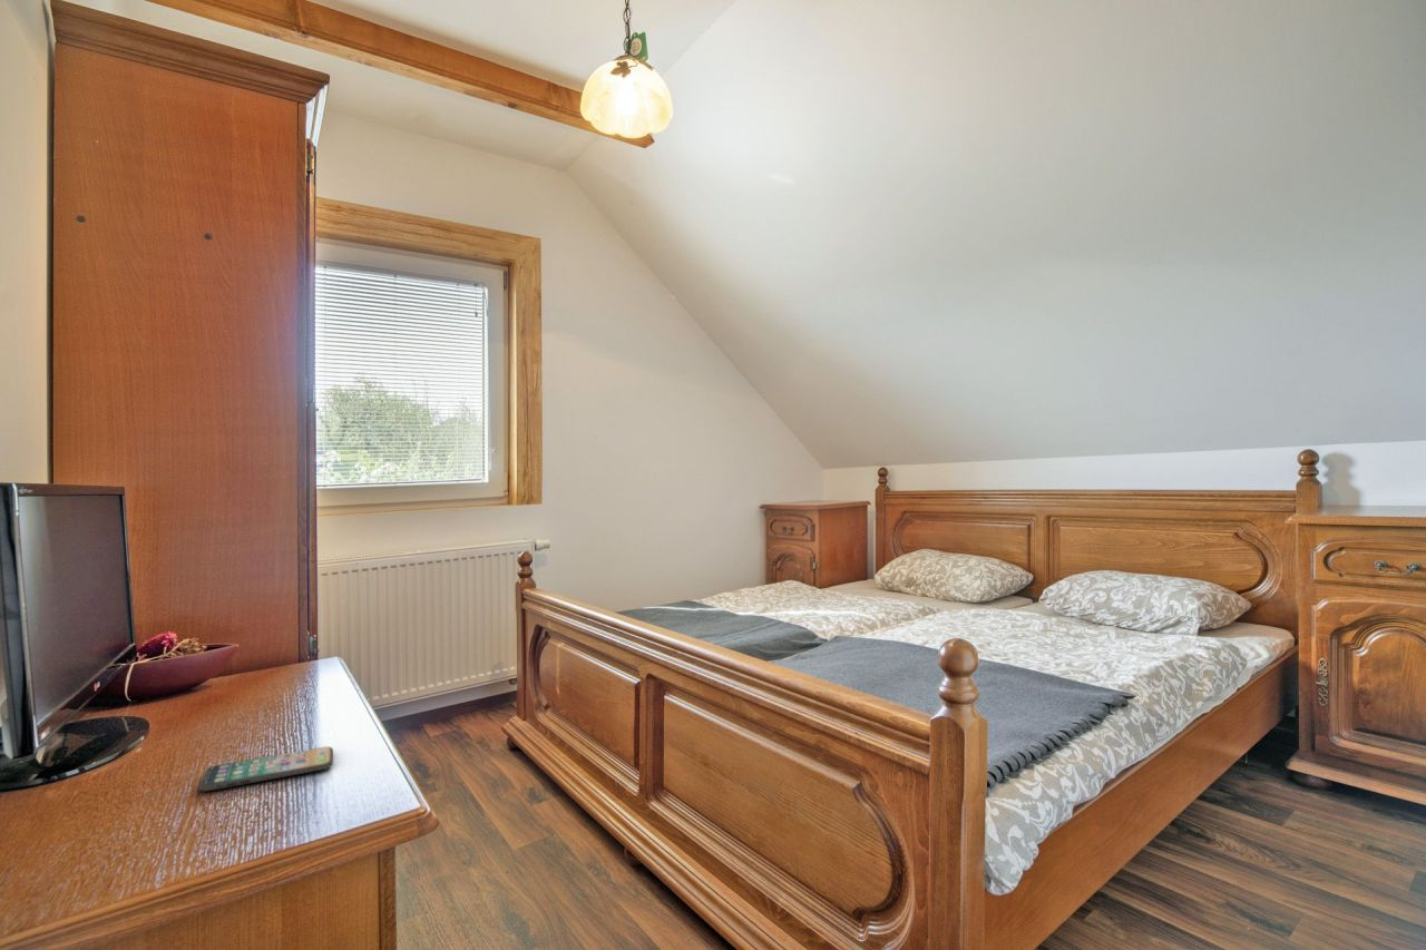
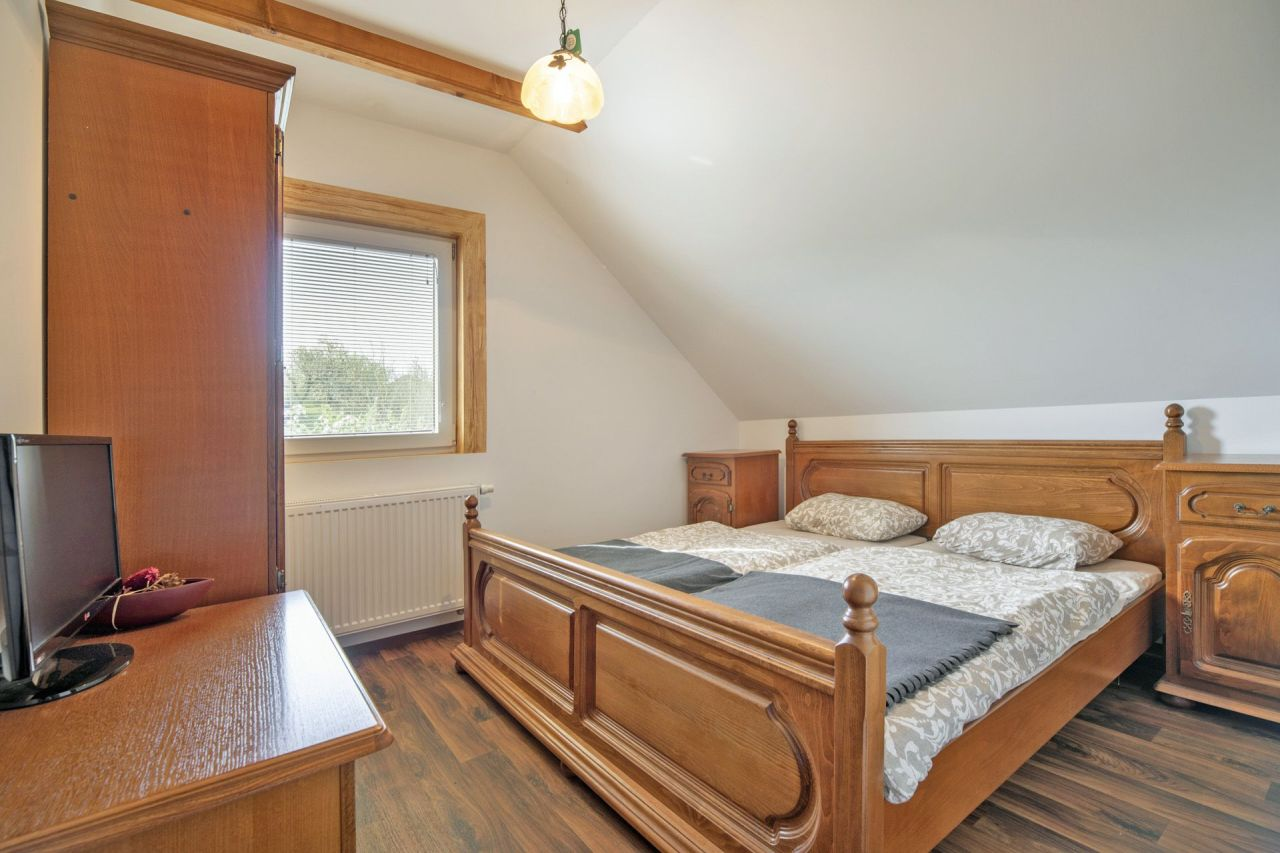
- smartphone [197,745,334,792]
